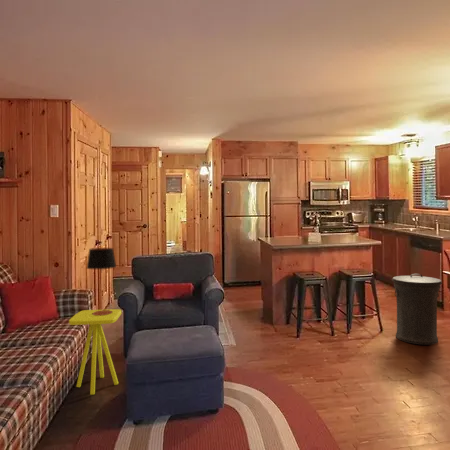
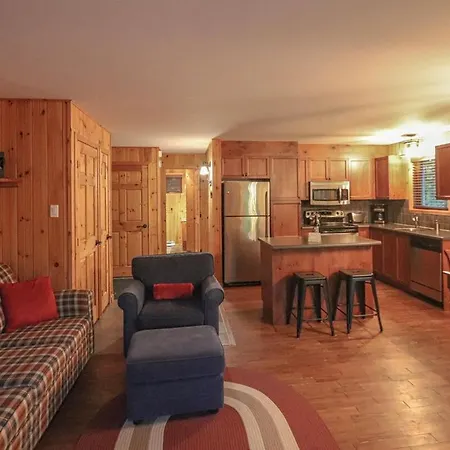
- side table [68,308,122,396]
- table lamp [86,247,117,316]
- trash can [391,273,443,346]
